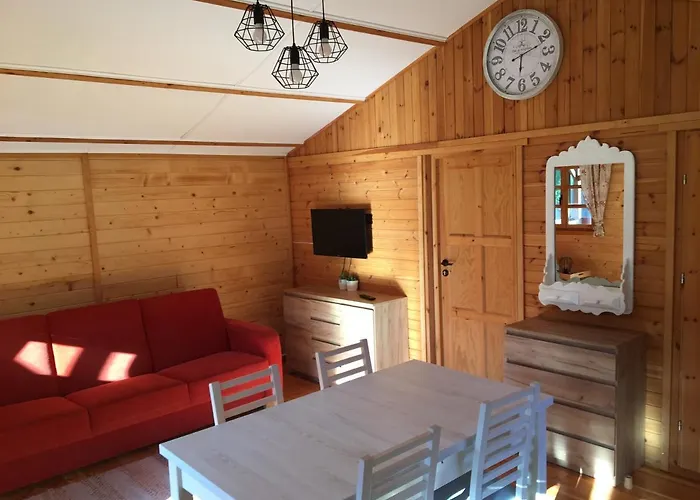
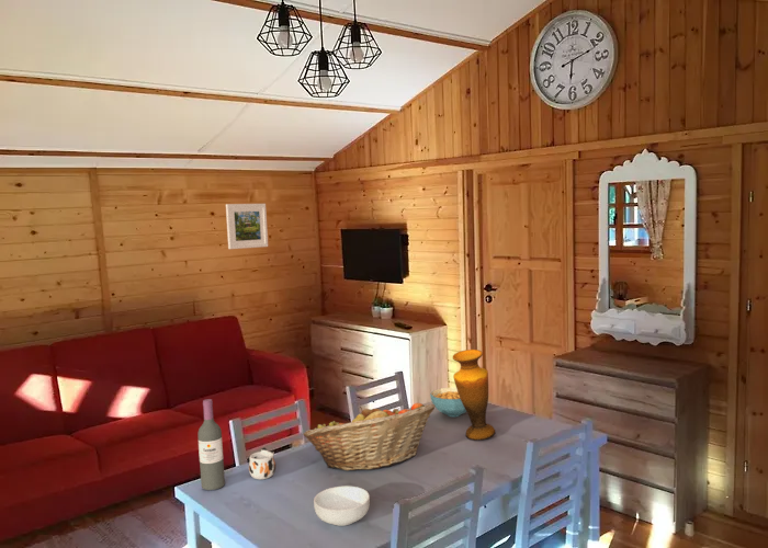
+ cereal bowl [429,387,467,418]
+ vase [452,349,496,442]
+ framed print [225,203,269,250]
+ mug [247,446,276,481]
+ wine bottle [197,398,226,491]
+ fruit basket [302,402,436,471]
+ cereal bowl [313,486,371,527]
